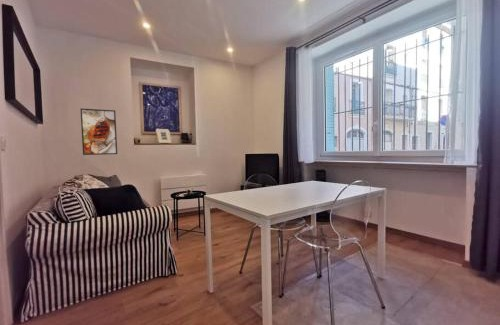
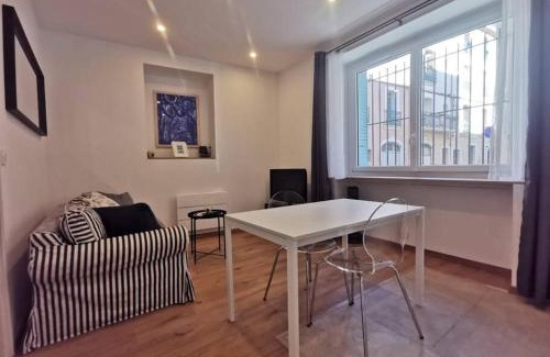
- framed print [79,107,118,156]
